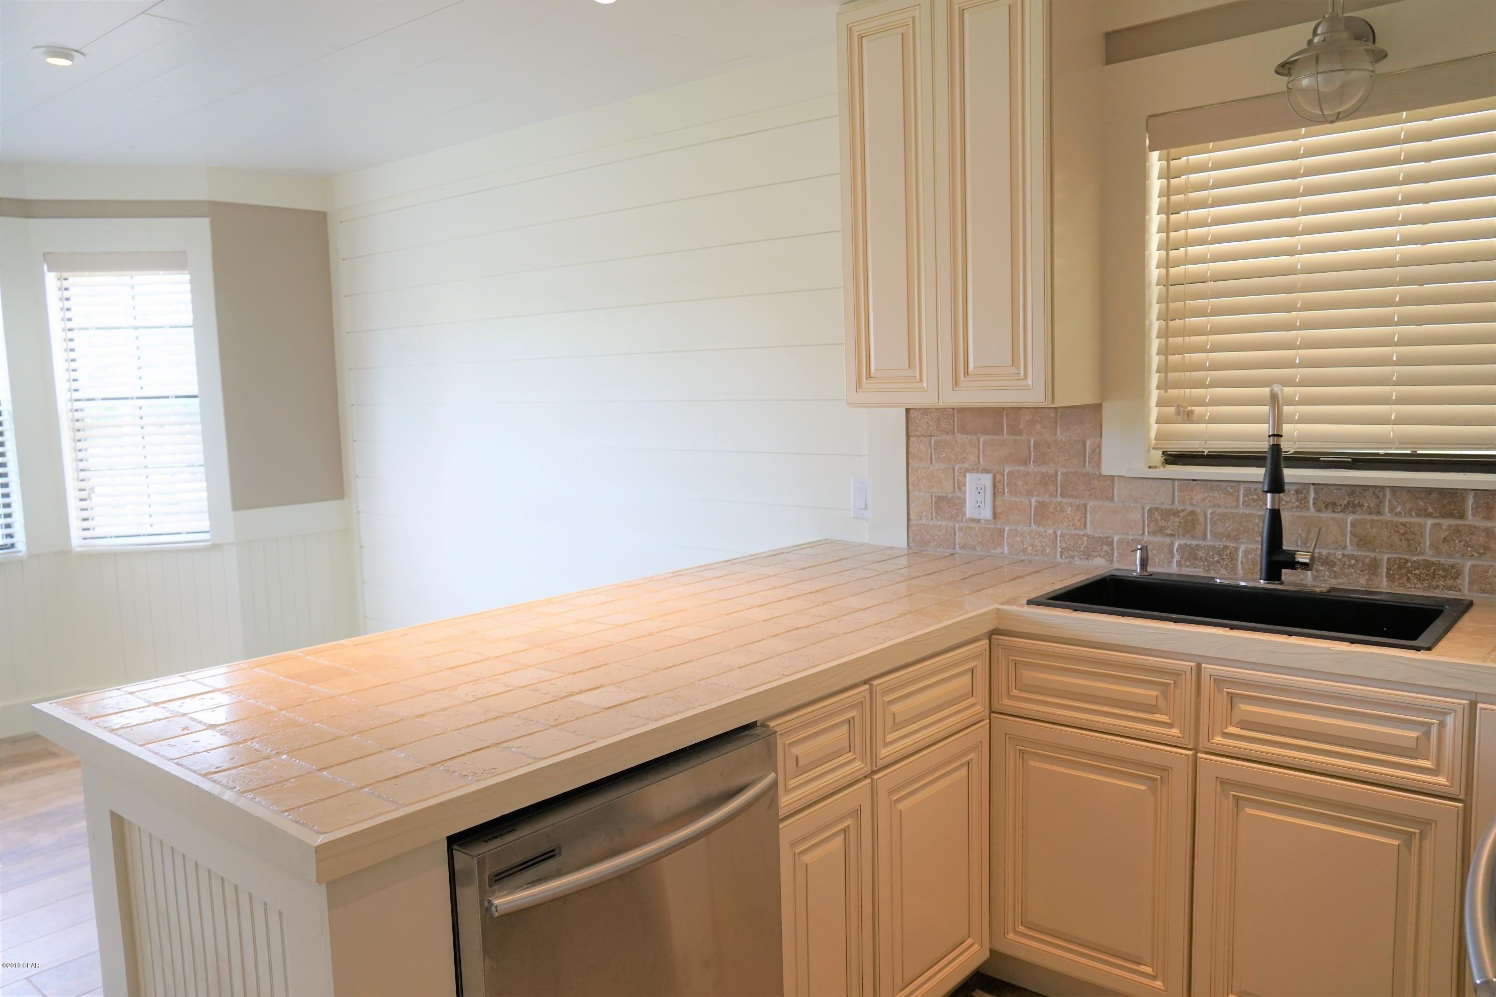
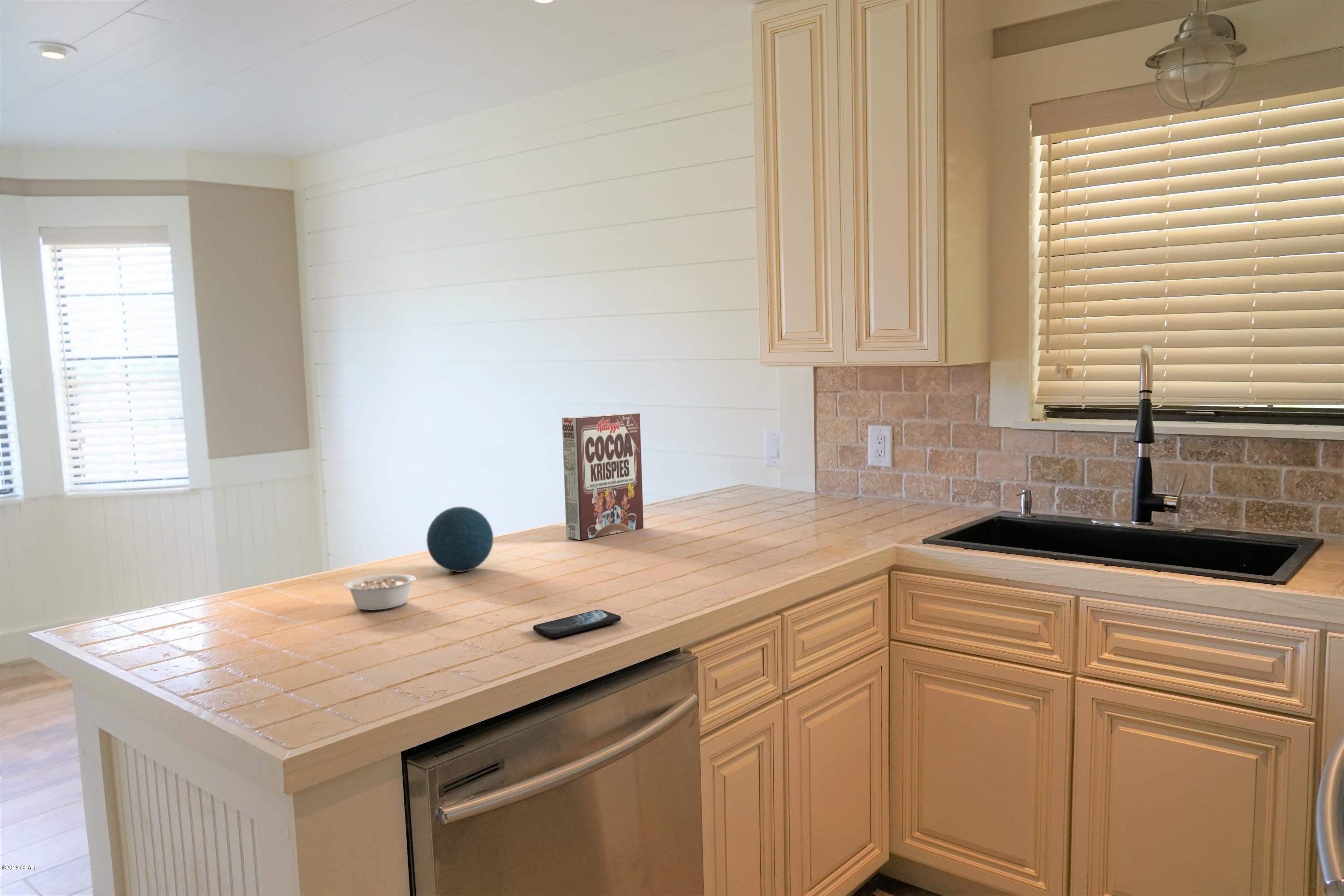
+ decorative orb [426,506,494,573]
+ smartphone [533,609,621,638]
+ legume [344,574,426,611]
+ cereal box [561,413,644,540]
